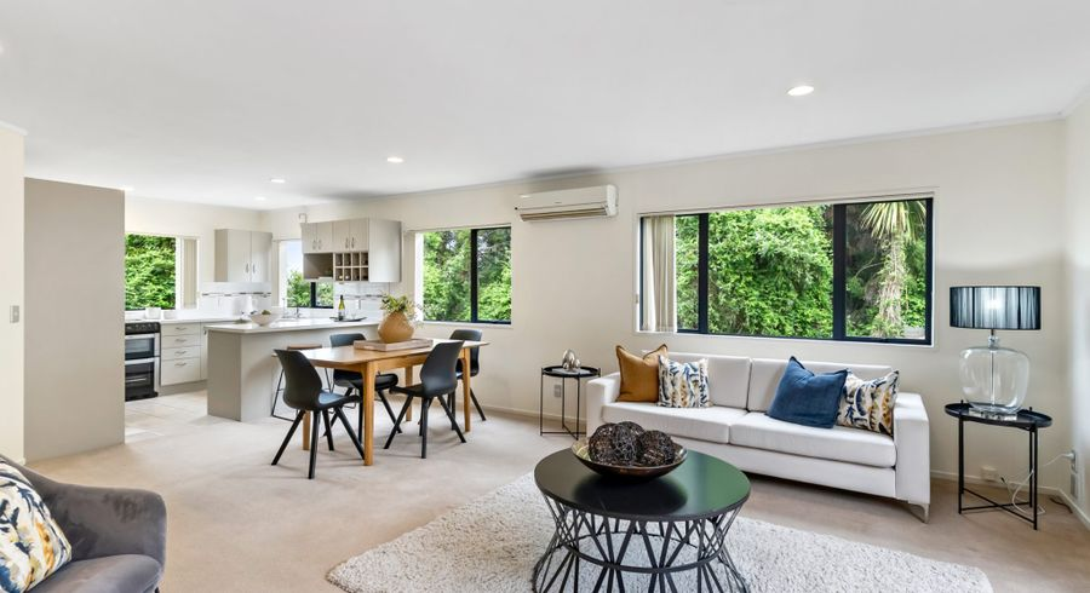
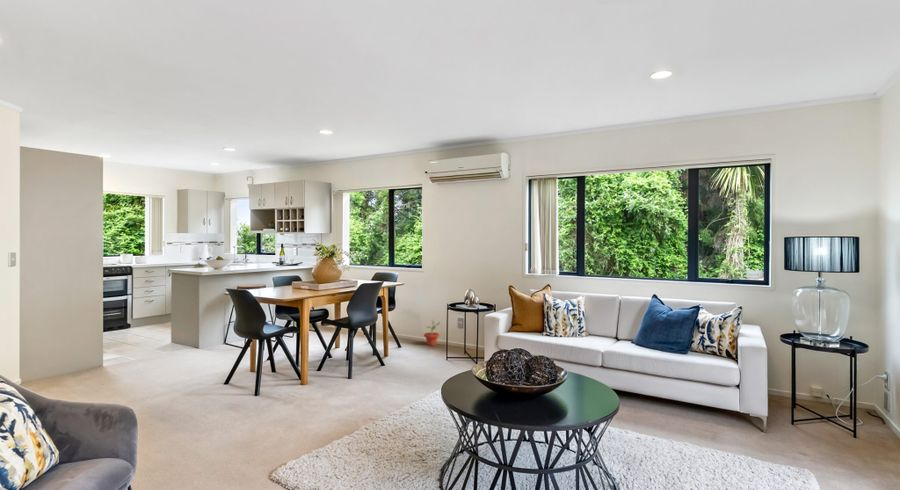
+ potted plant [423,318,441,346]
